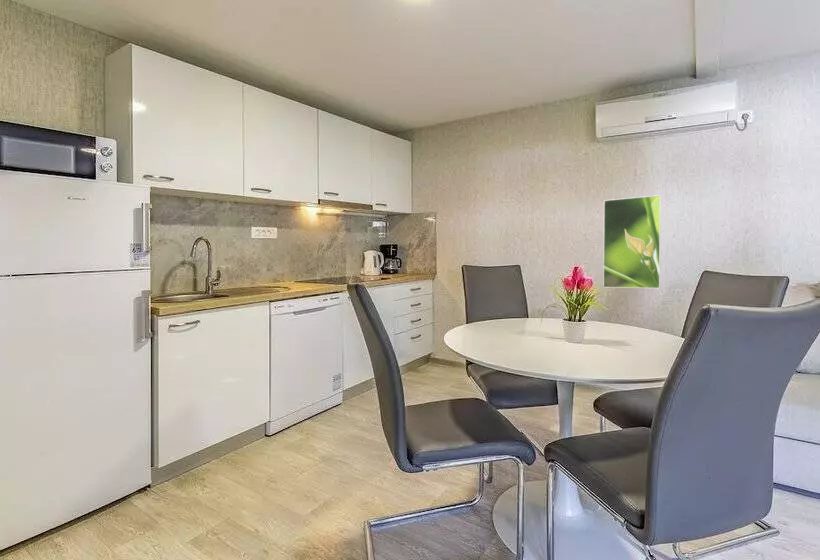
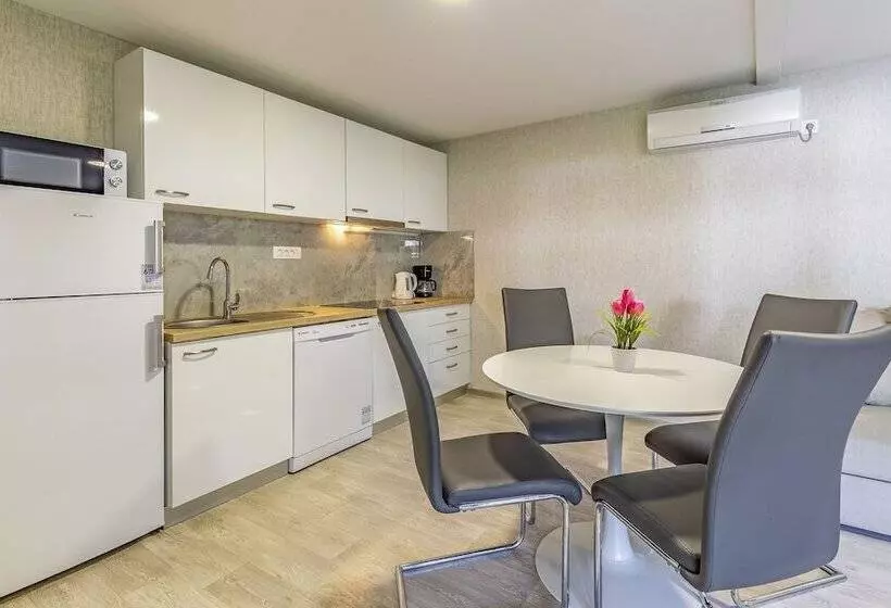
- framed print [602,194,662,289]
